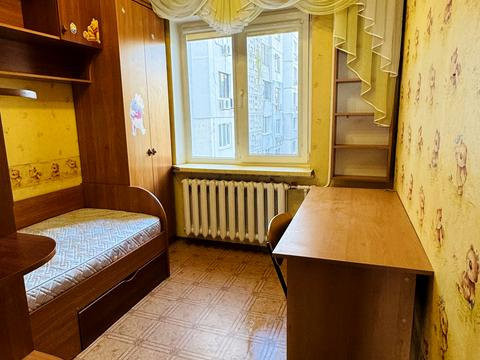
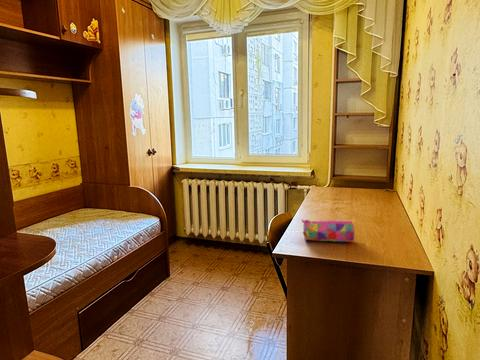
+ pencil case [301,218,356,243]
